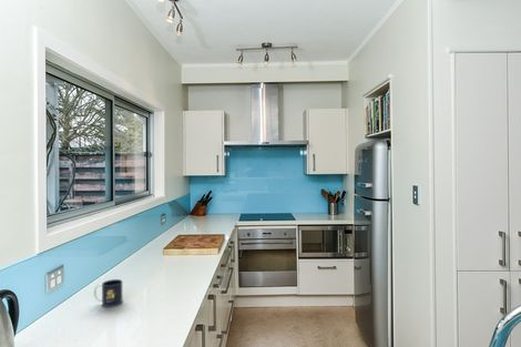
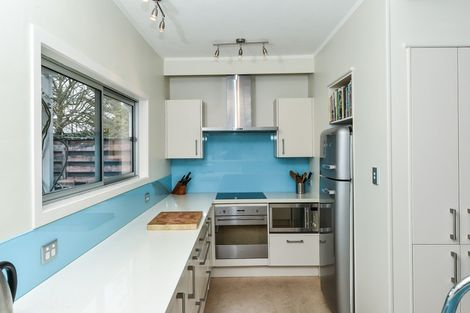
- mug [93,278,123,308]
